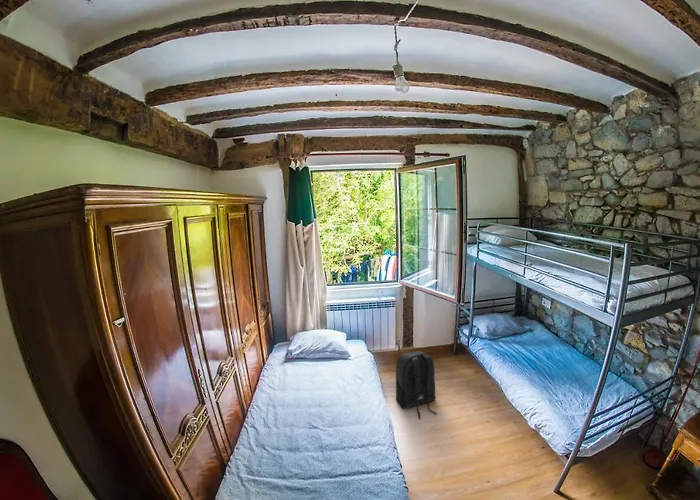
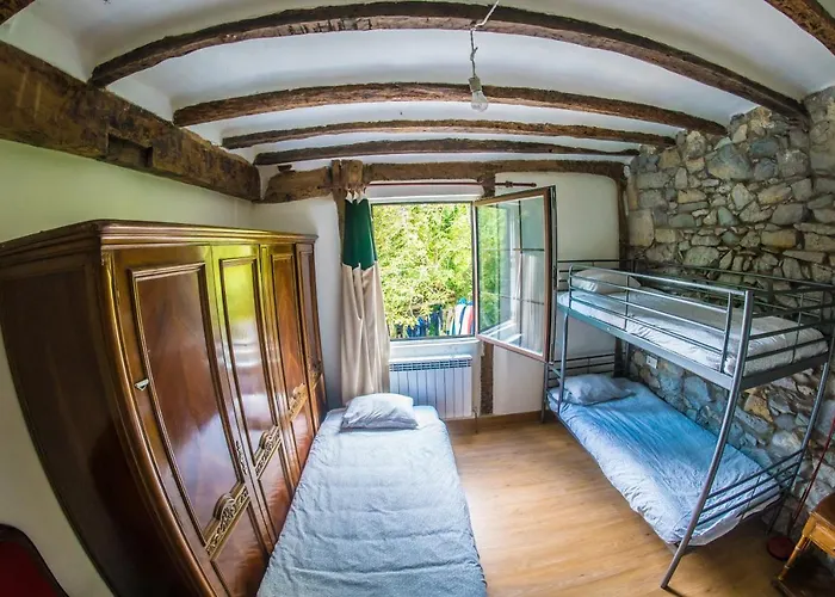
- backpack [395,350,438,420]
